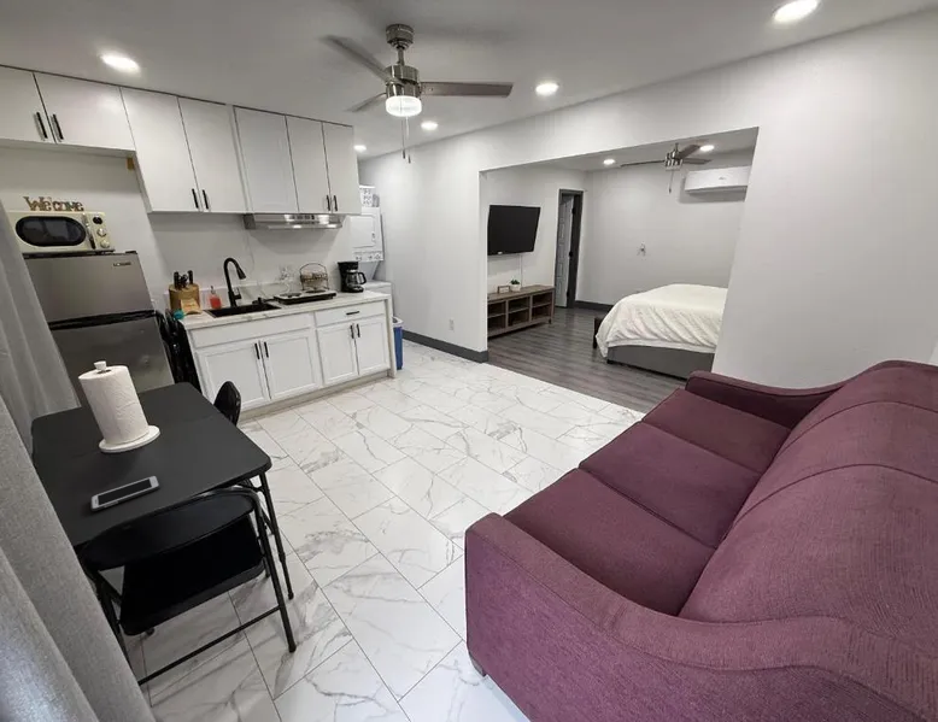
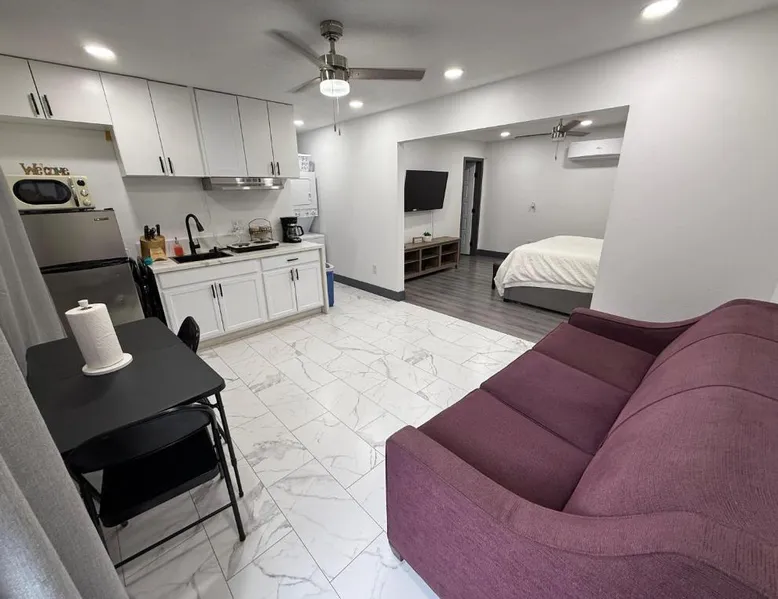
- cell phone [89,475,162,512]
